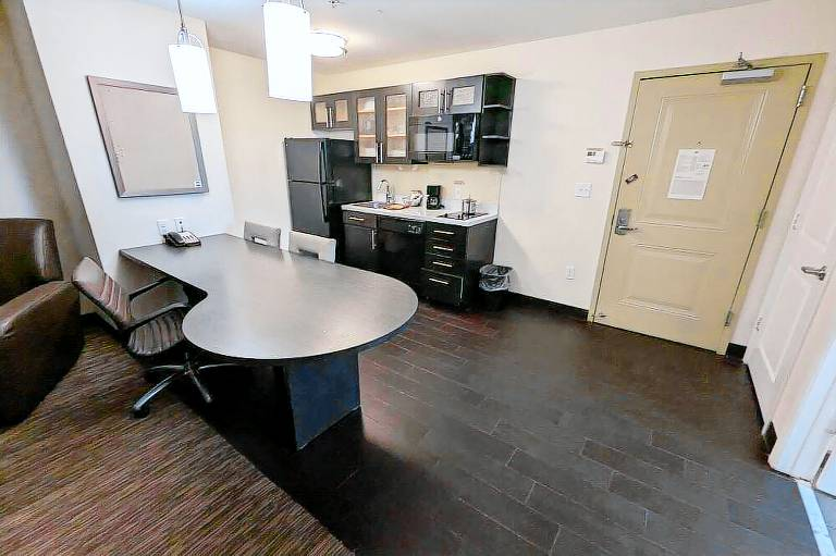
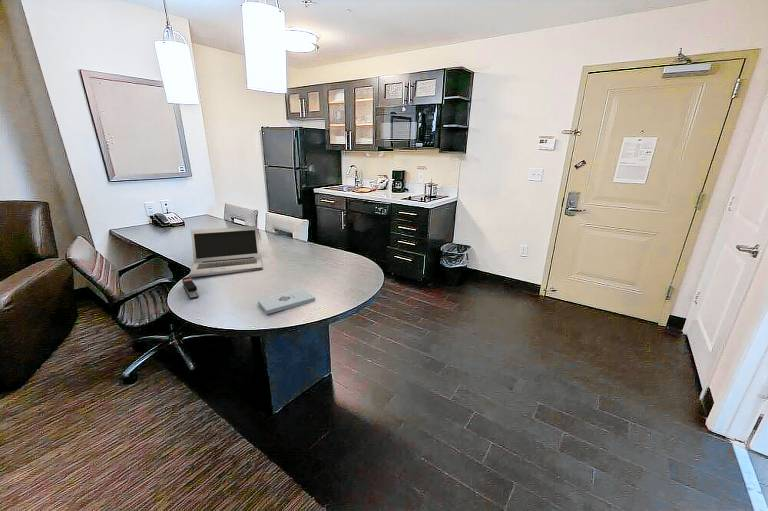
+ stapler [181,276,199,300]
+ laptop [188,225,263,278]
+ notepad [257,288,316,315]
